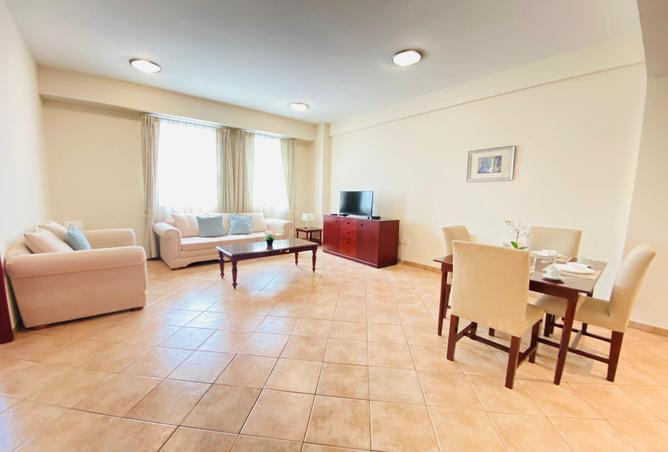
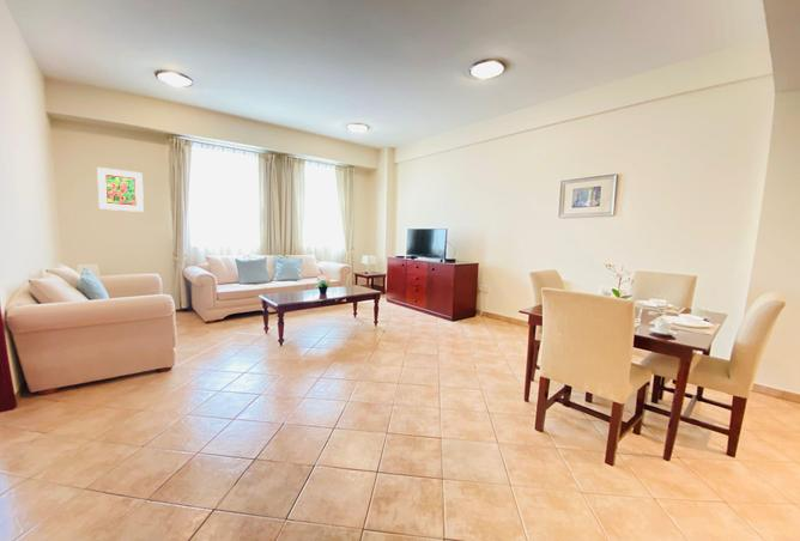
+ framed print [96,166,145,213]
